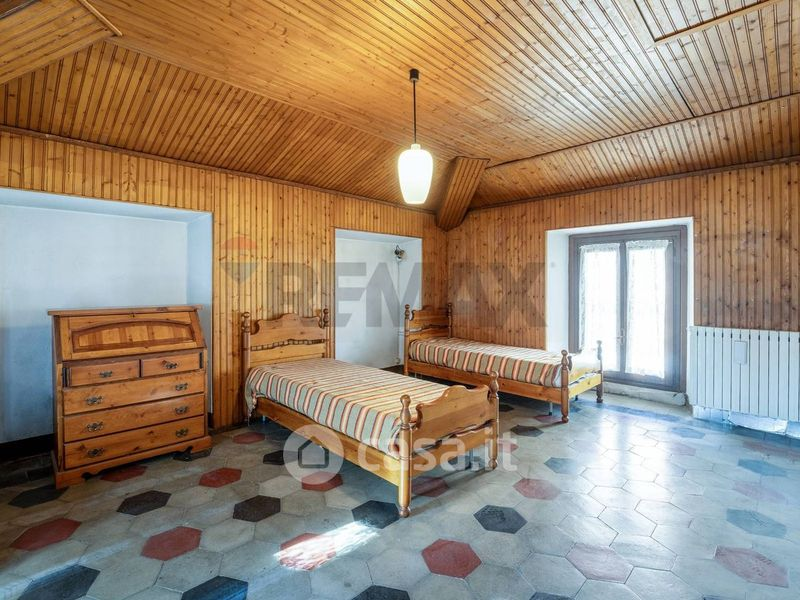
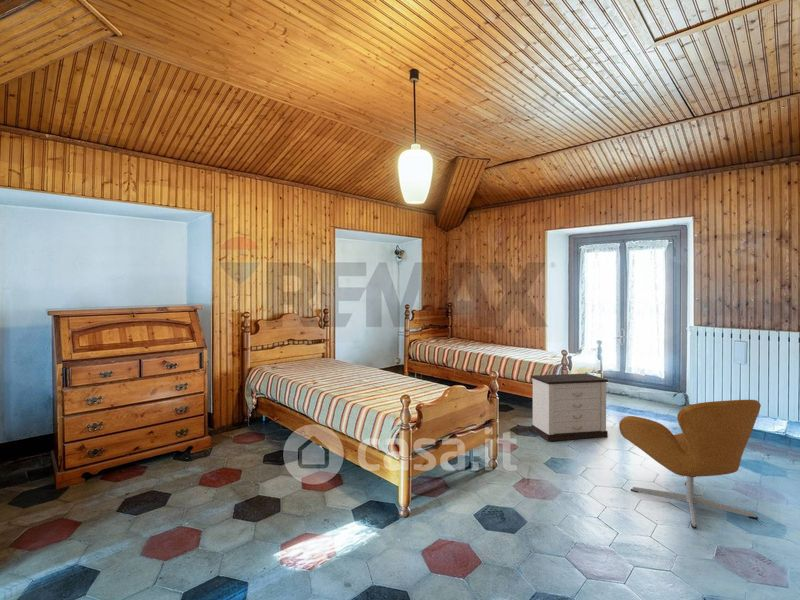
+ nightstand [530,373,609,442]
+ armchair [618,399,762,529]
